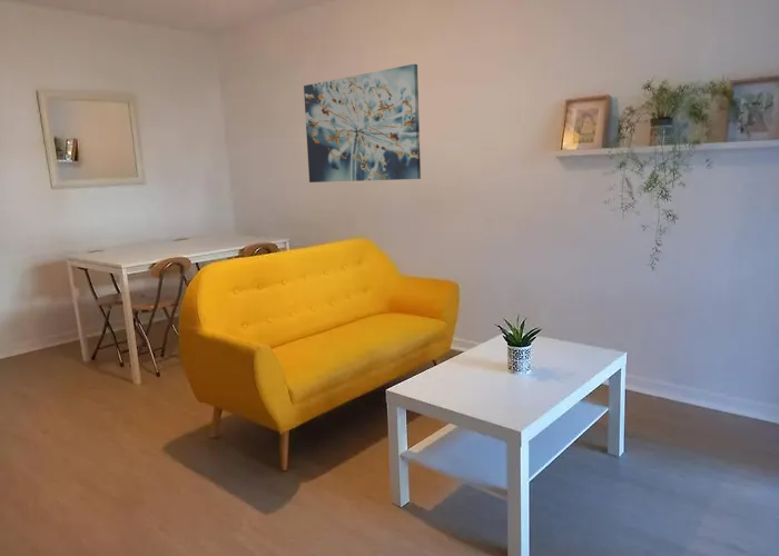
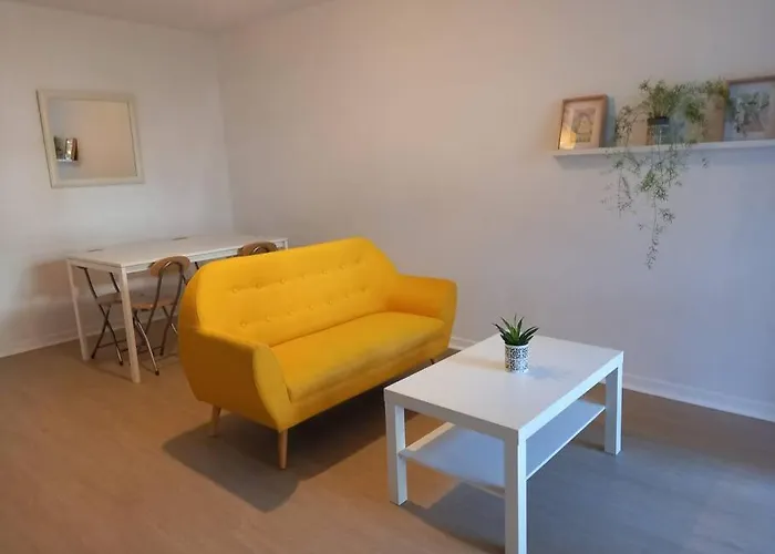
- wall art [303,63,422,183]
